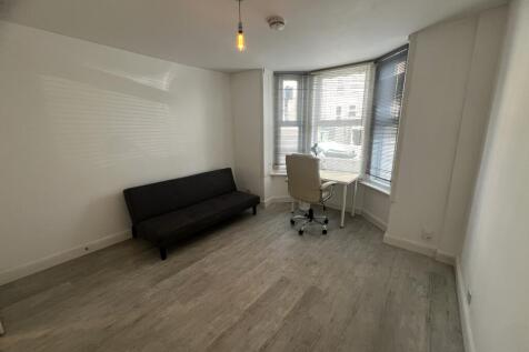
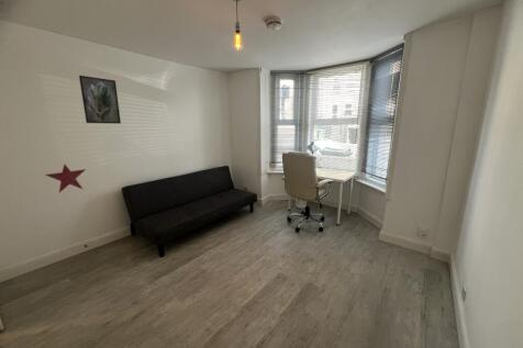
+ decorative star [44,164,87,193]
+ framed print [78,75,122,125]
